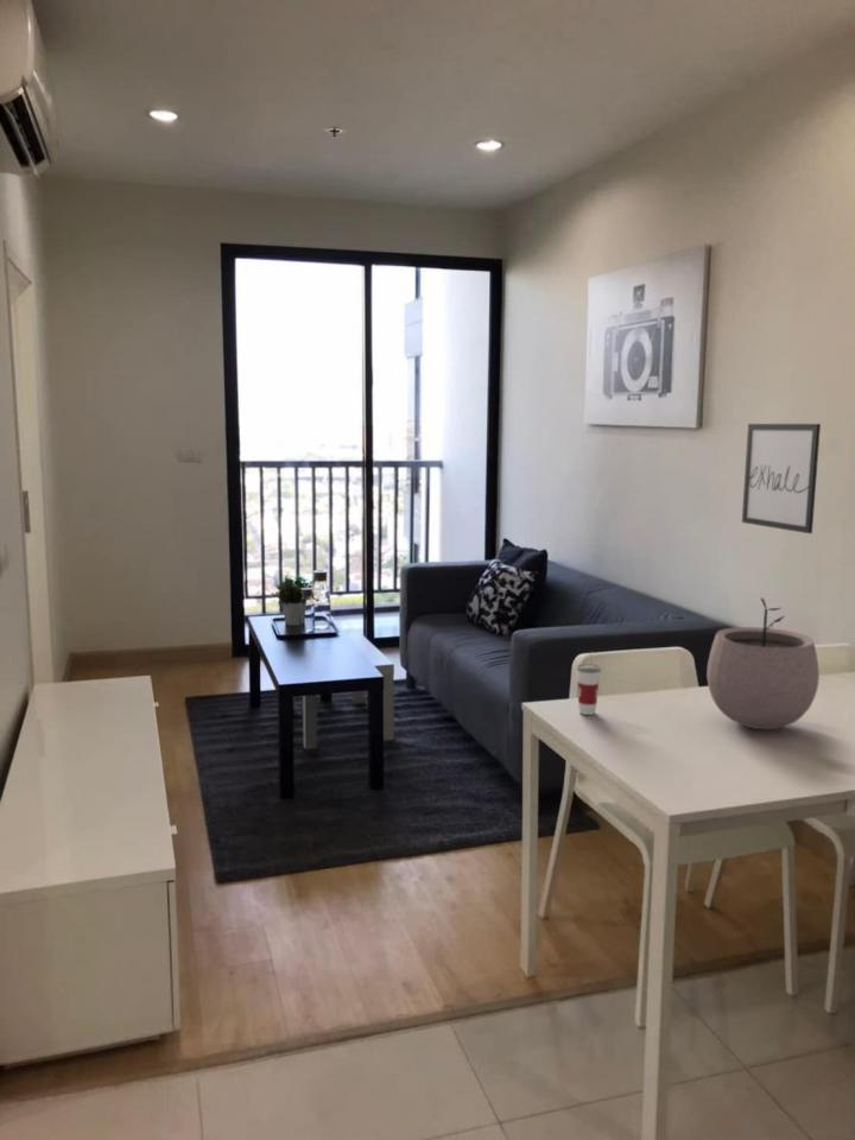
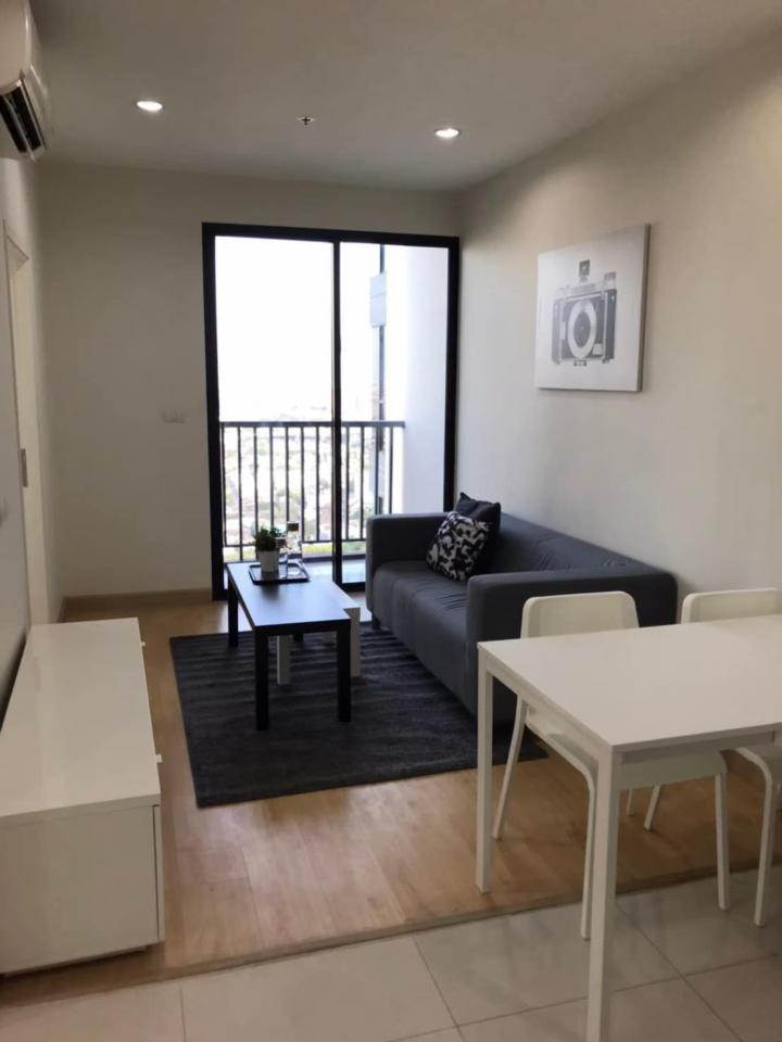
- plant pot [705,596,821,730]
- cup [576,651,602,716]
- wall art [741,423,822,534]
